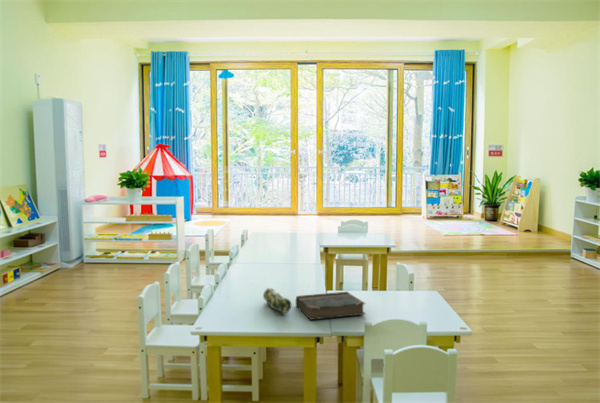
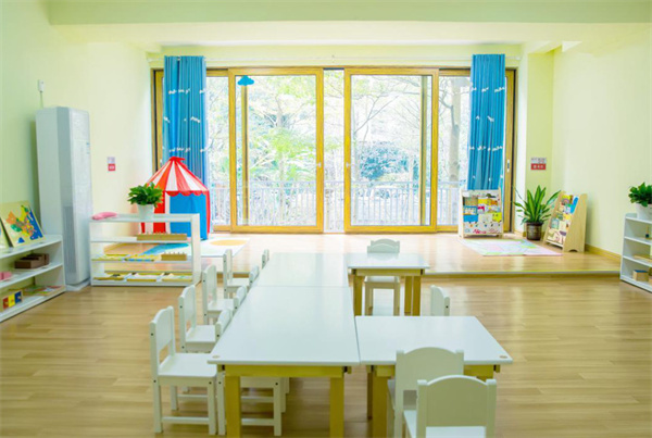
- book [295,291,366,321]
- pencil case [262,287,292,314]
